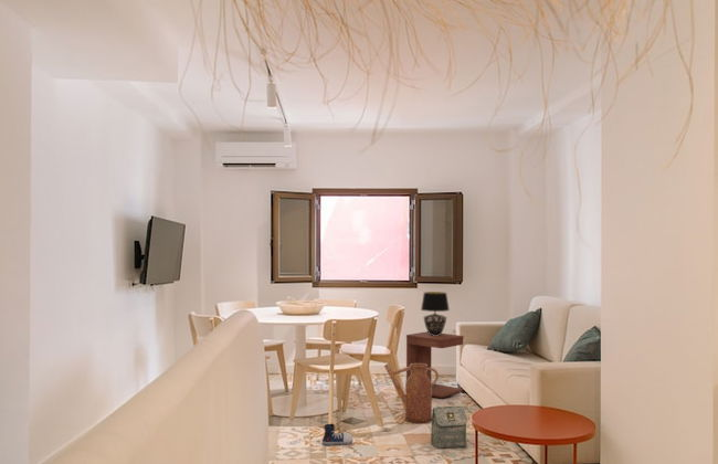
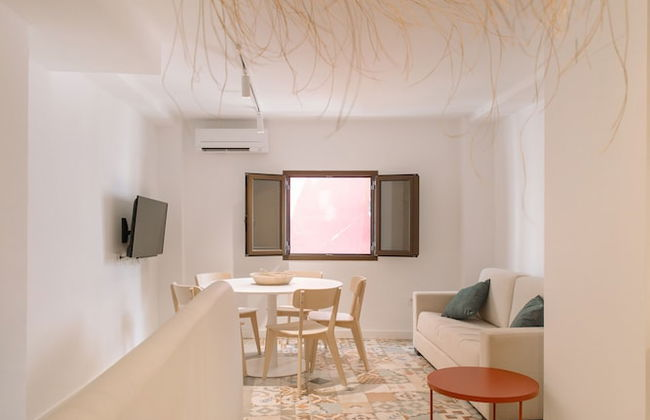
- watering can [383,363,440,424]
- table lamp [420,291,451,336]
- shoe [321,422,353,446]
- bag [430,405,468,450]
- side table [405,330,465,399]
